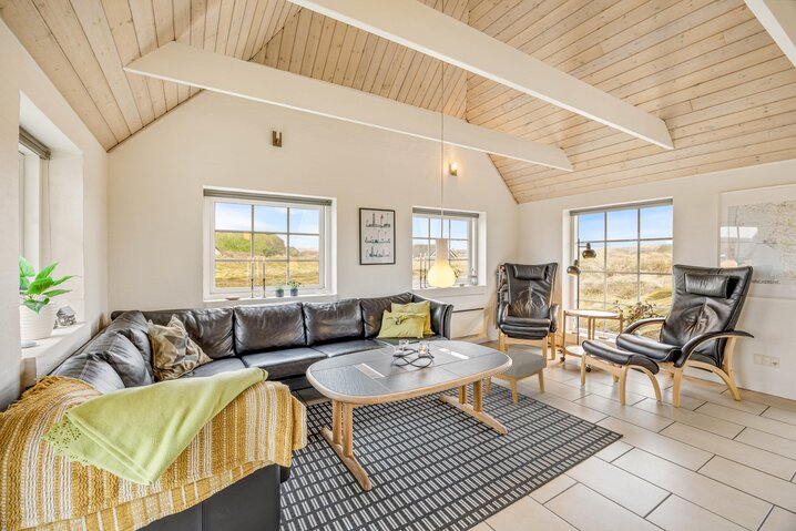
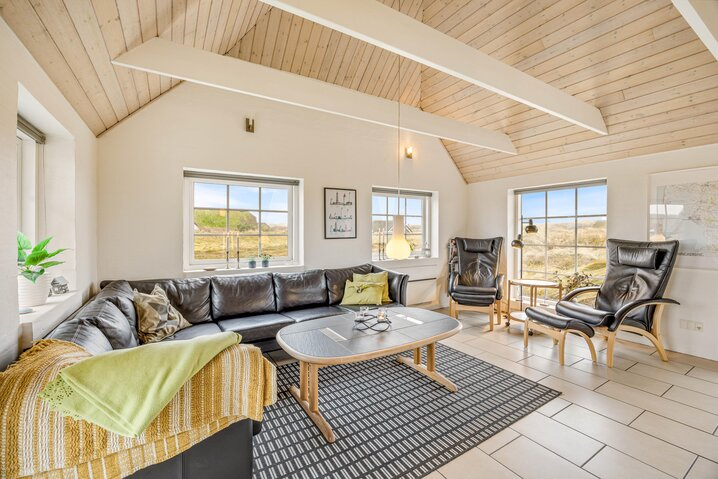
- footstool [484,348,547,406]
